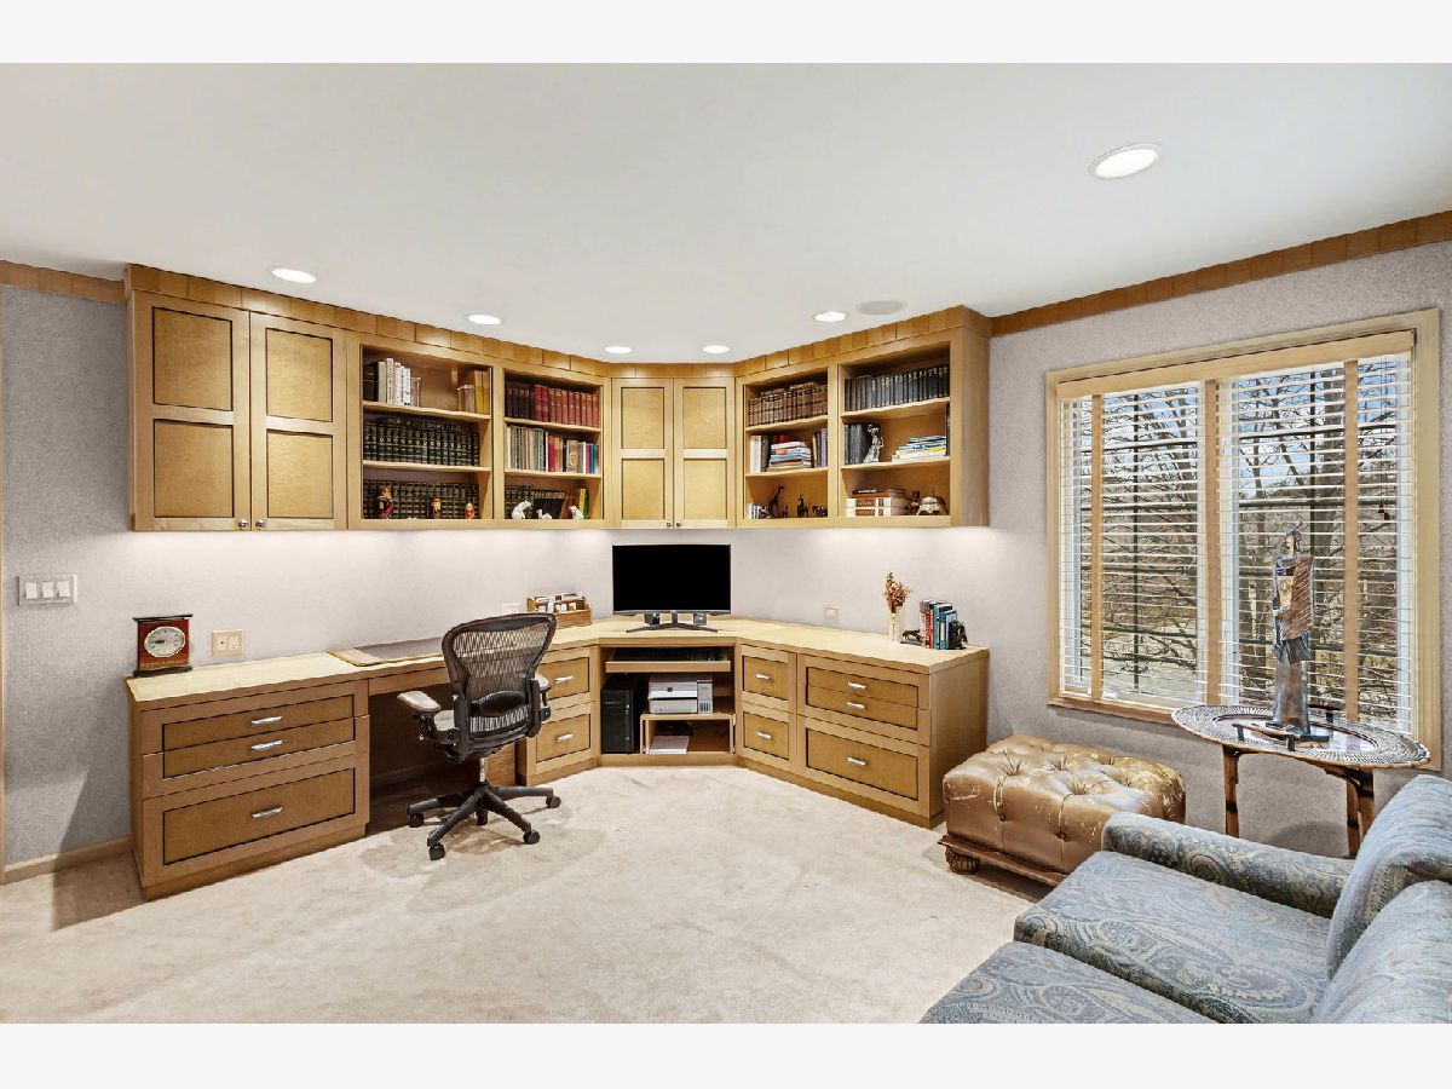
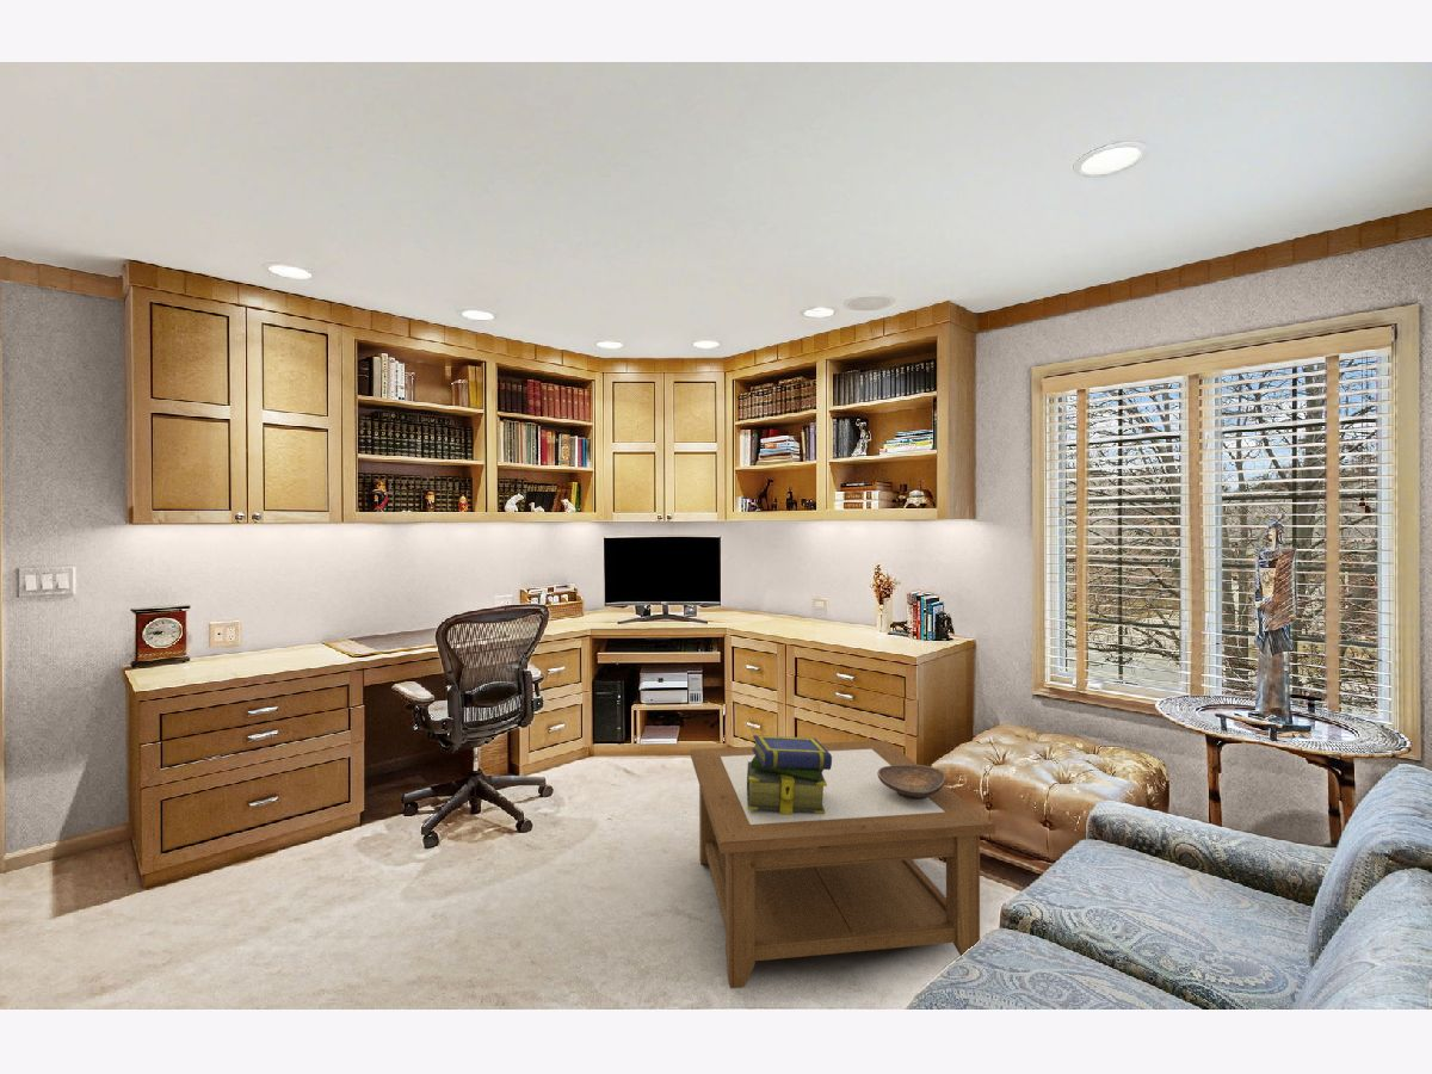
+ decorative bowl [877,764,948,800]
+ coffee table [690,739,996,989]
+ stack of books [747,734,832,815]
